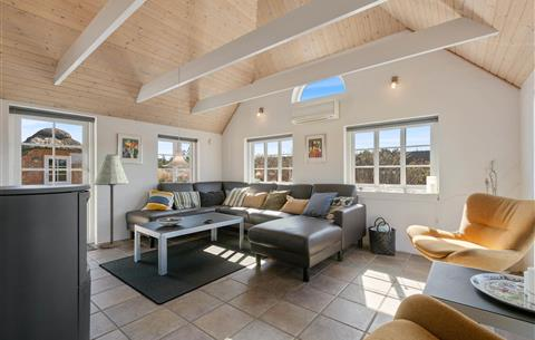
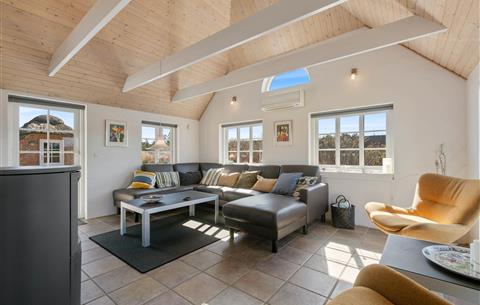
- floor lamp [93,153,129,250]
